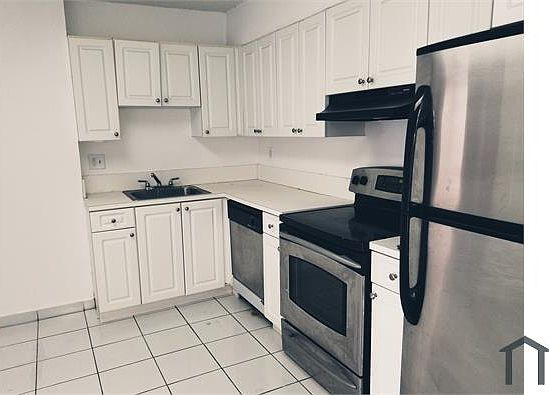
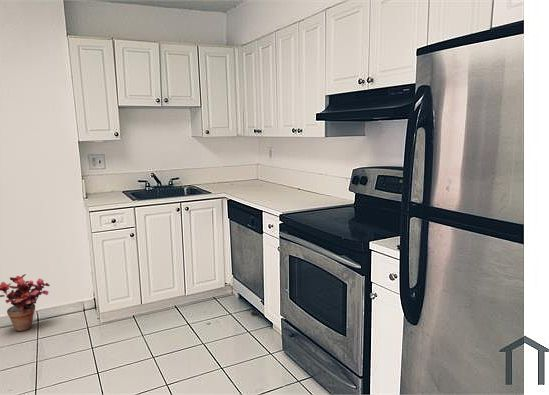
+ potted plant [0,273,51,332]
